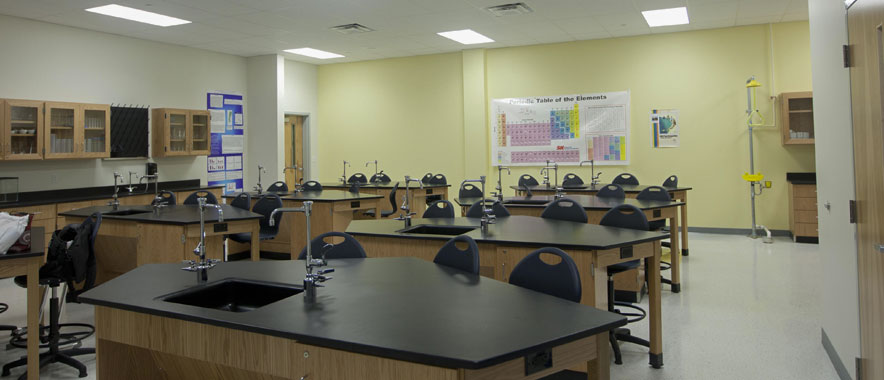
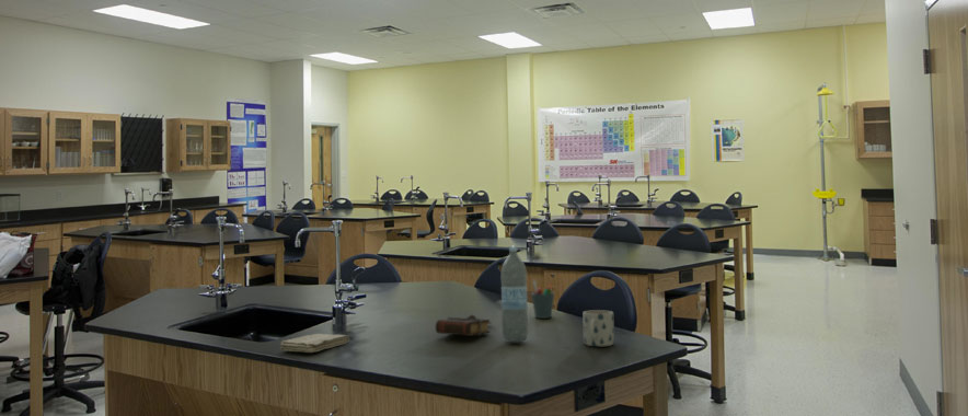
+ mug [581,309,615,347]
+ washcloth [279,333,350,354]
+ water bottle [500,245,529,344]
+ book [435,314,493,337]
+ pen holder [530,279,555,320]
